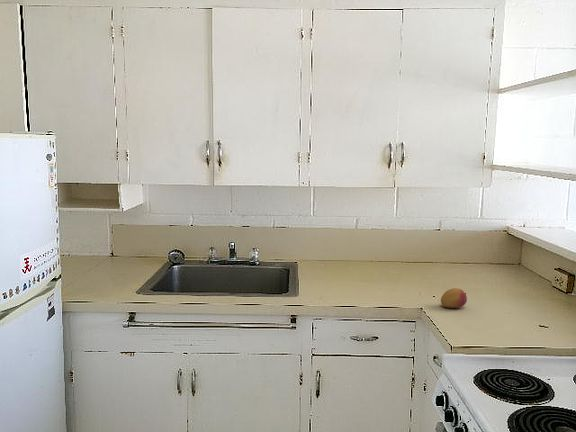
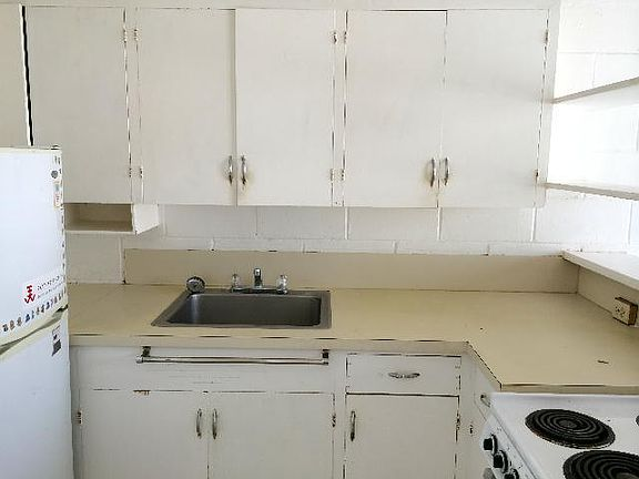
- fruit [440,287,468,309]
